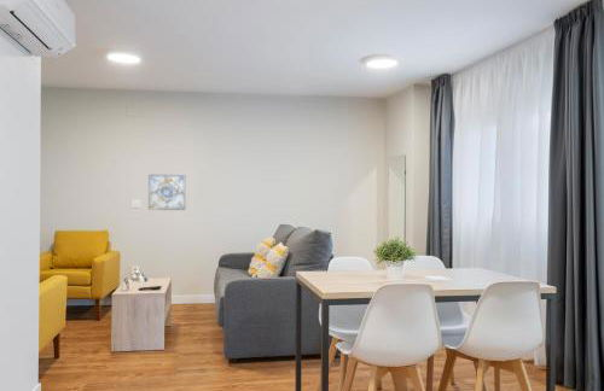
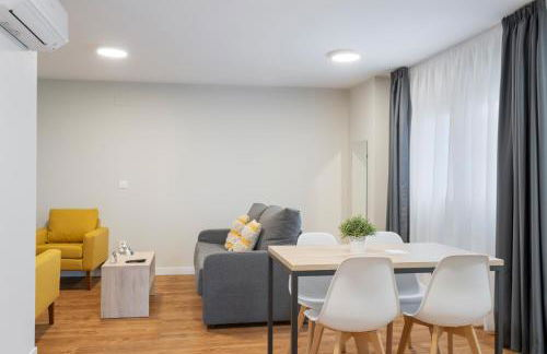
- wall art [147,173,186,211]
